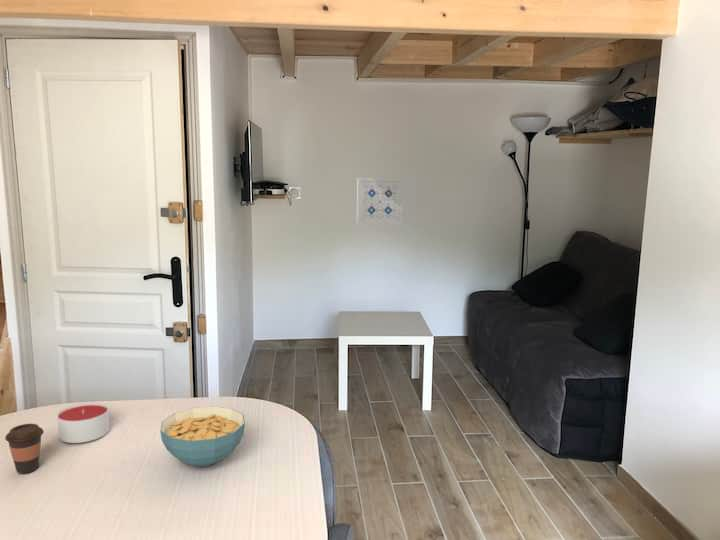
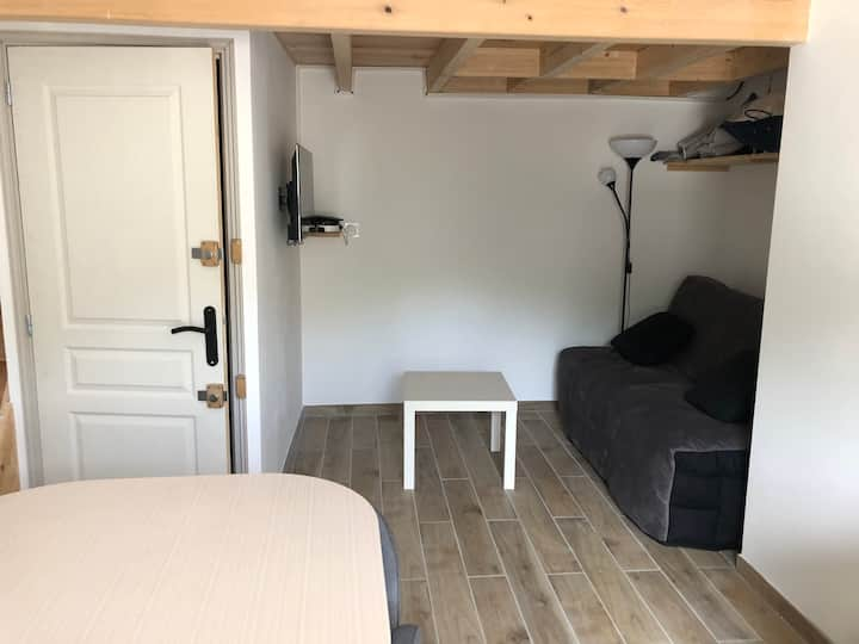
- candle [56,402,110,444]
- cereal bowl [159,405,246,467]
- wall art [356,177,405,226]
- coffee cup [4,423,45,474]
